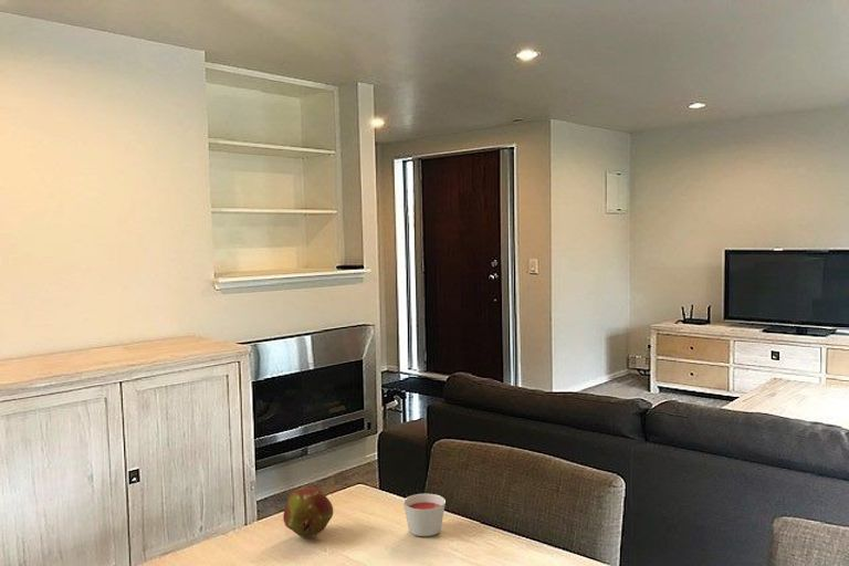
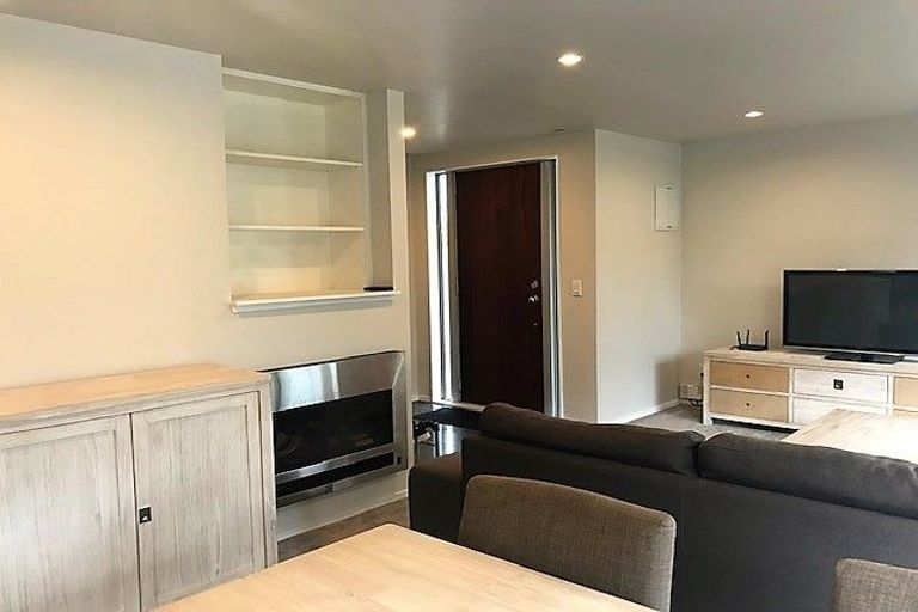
- fruit [282,486,334,538]
- candle [402,493,447,537]
